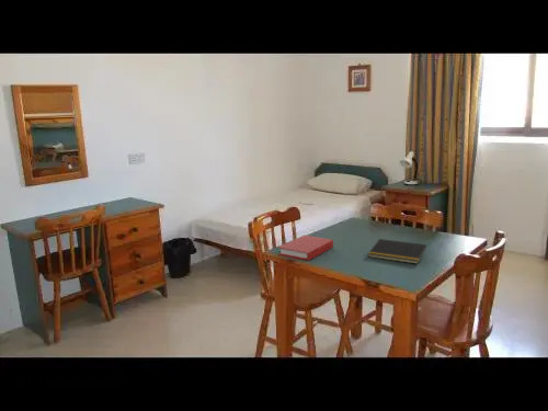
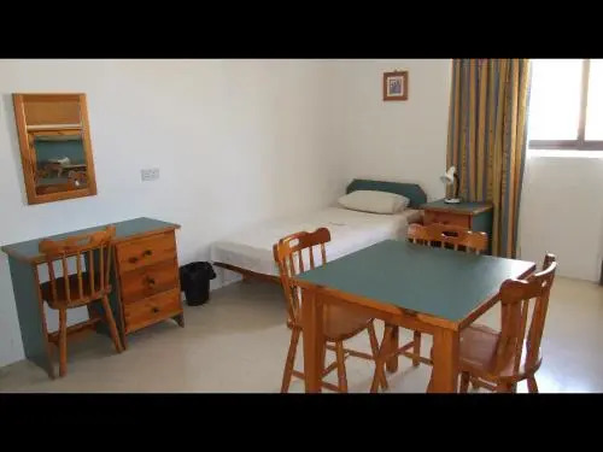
- book [277,235,334,262]
- notepad [367,238,427,265]
